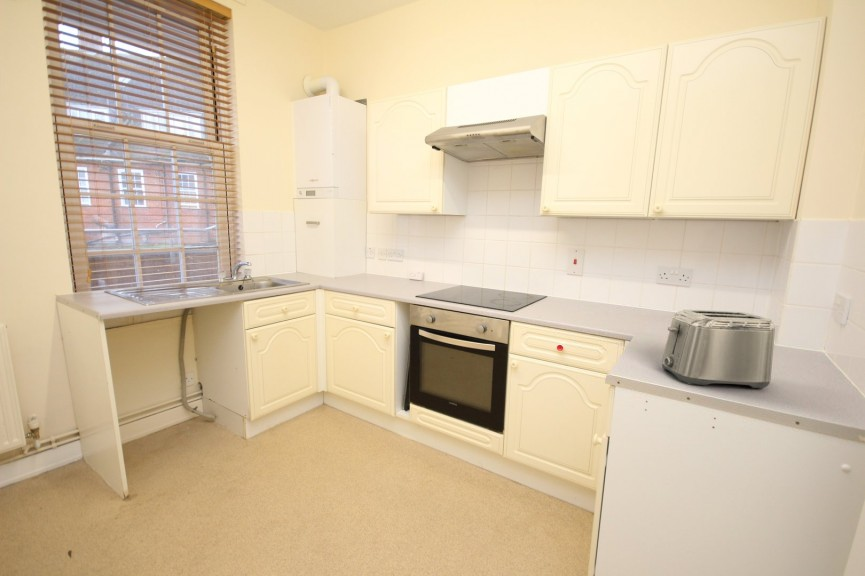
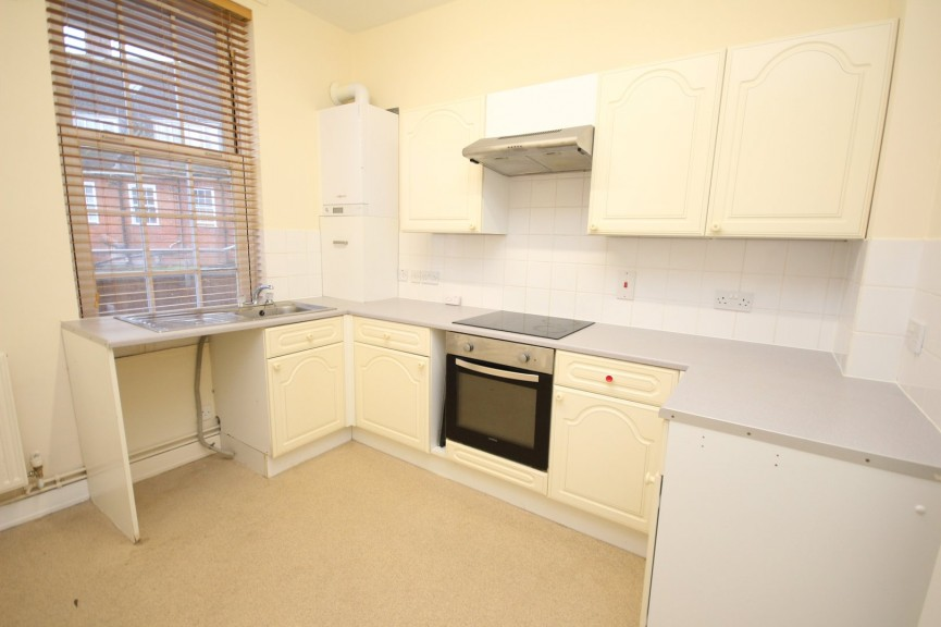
- toaster [661,309,776,389]
